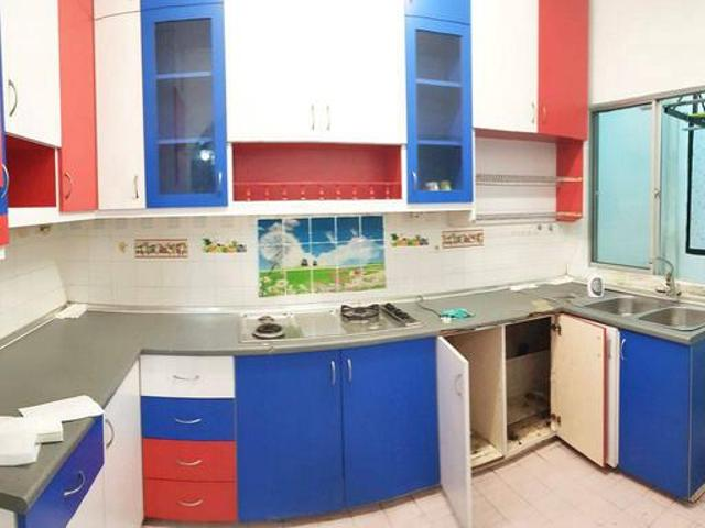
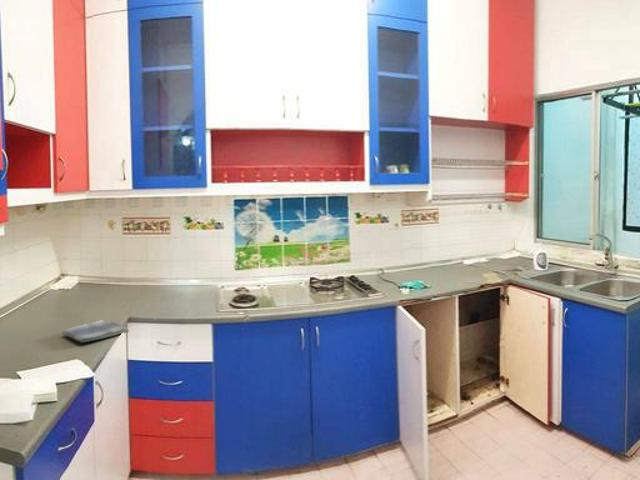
+ dish towel [60,319,130,343]
